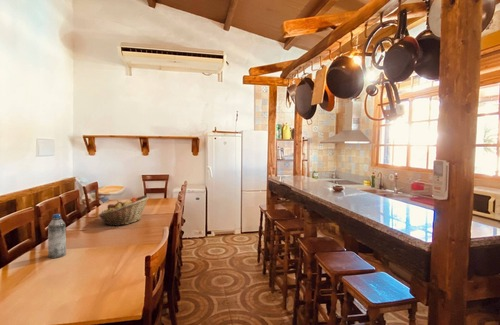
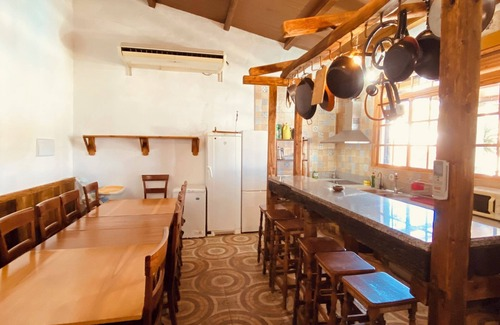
- water bottle [47,213,67,259]
- fruit basket [97,194,150,227]
